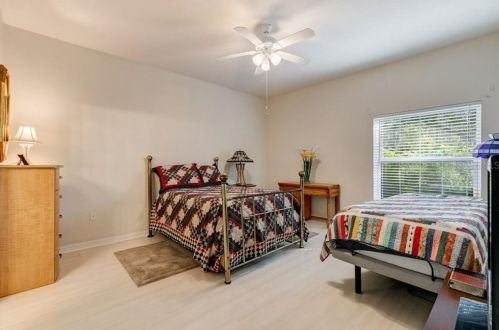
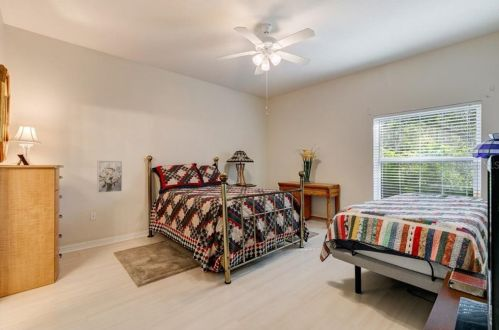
+ wall art [96,159,124,194]
